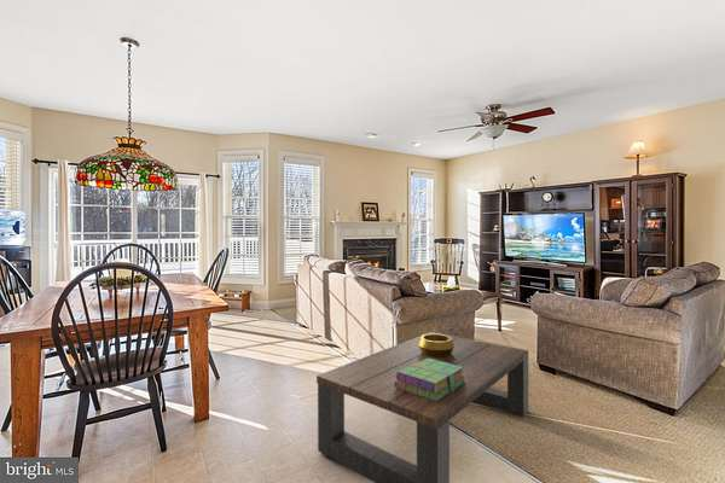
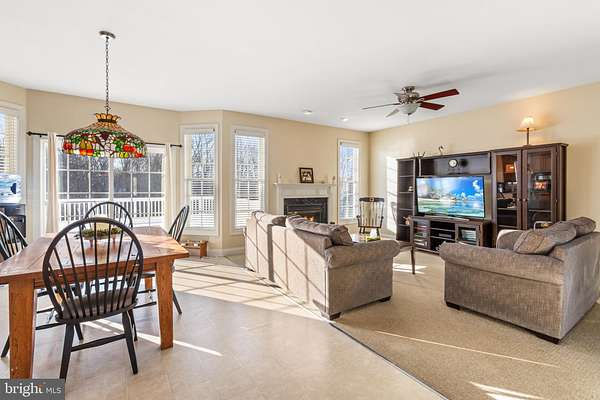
- decorative bowl [418,333,454,357]
- coffee table [315,331,529,483]
- stack of books [395,359,465,402]
